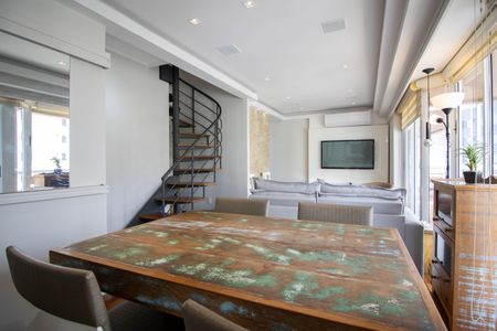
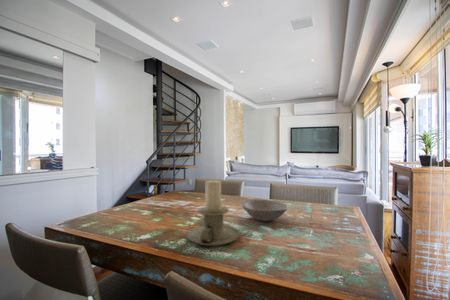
+ candle holder [185,180,241,247]
+ bowl [241,199,288,222]
